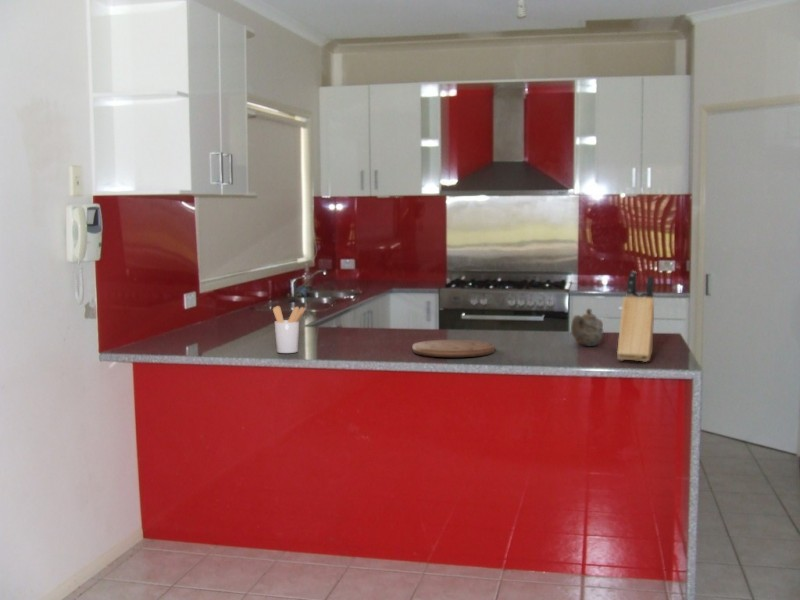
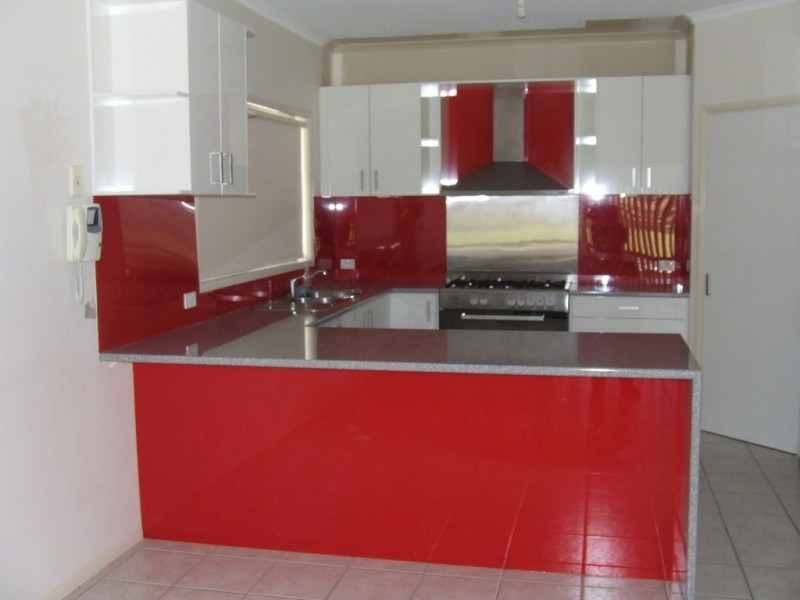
- knife block [616,270,655,363]
- teapot [570,307,604,347]
- cutting board [412,339,496,358]
- utensil holder [272,305,307,354]
